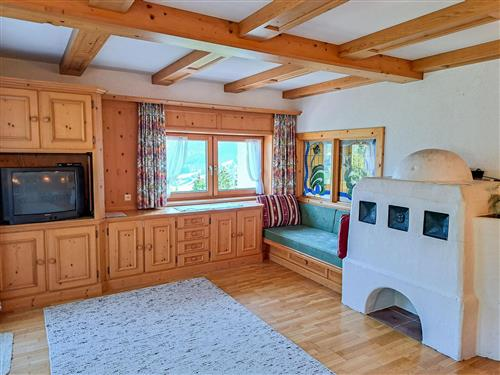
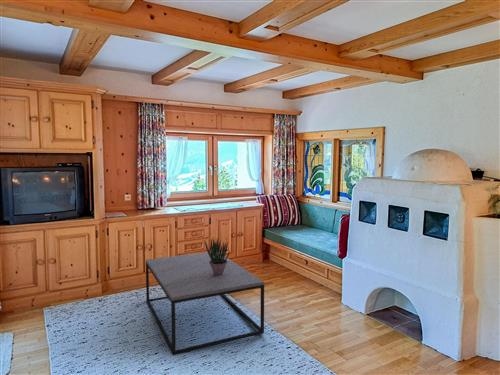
+ potted plant [203,237,231,275]
+ coffee table [145,251,265,356]
